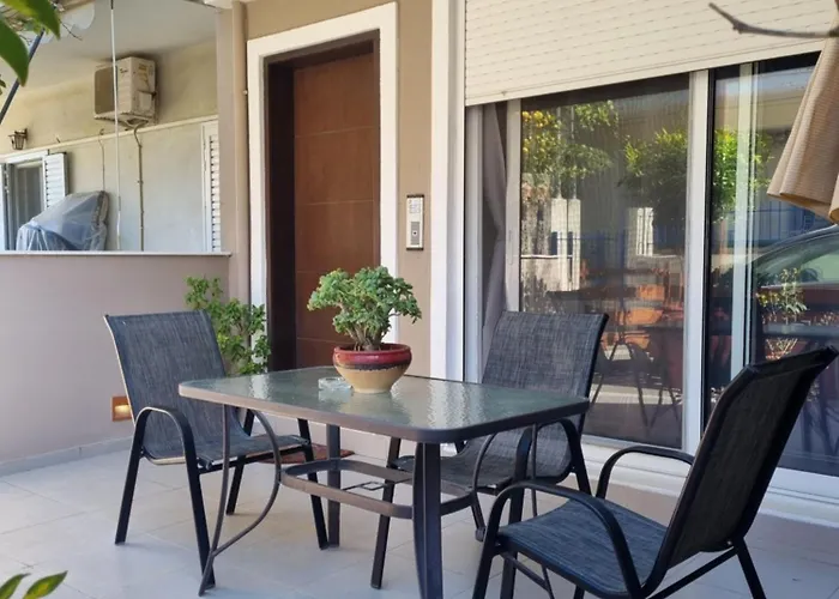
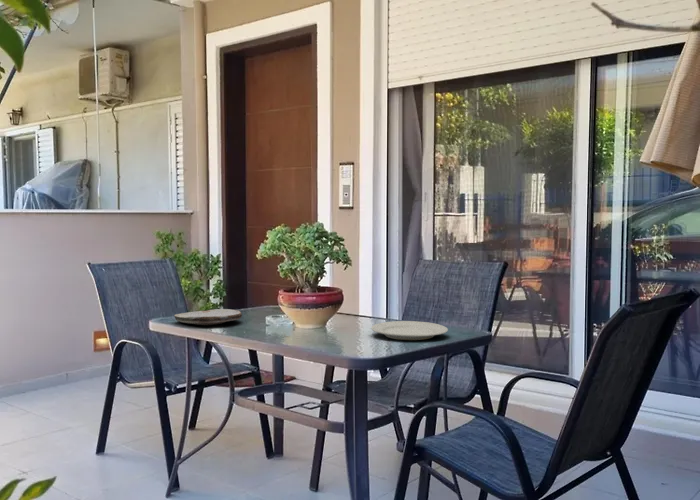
+ chinaware [370,320,449,341]
+ plate [173,308,243,326]
